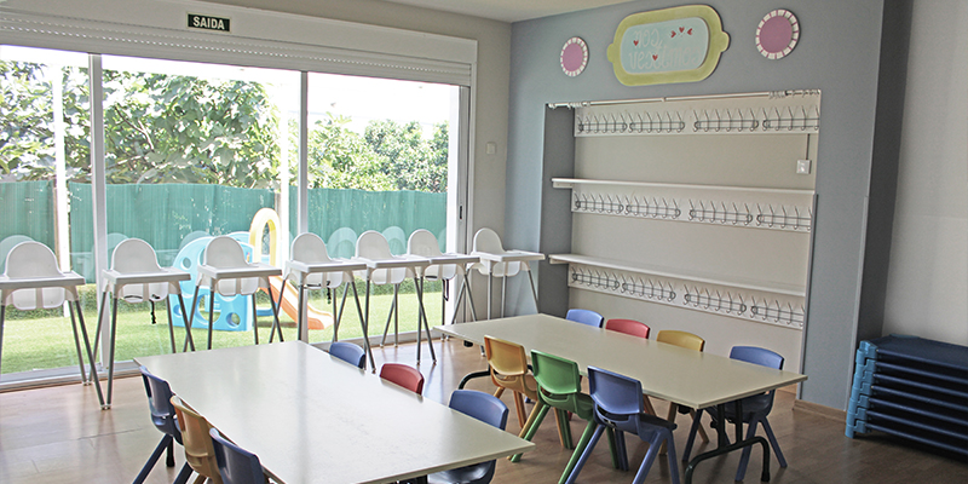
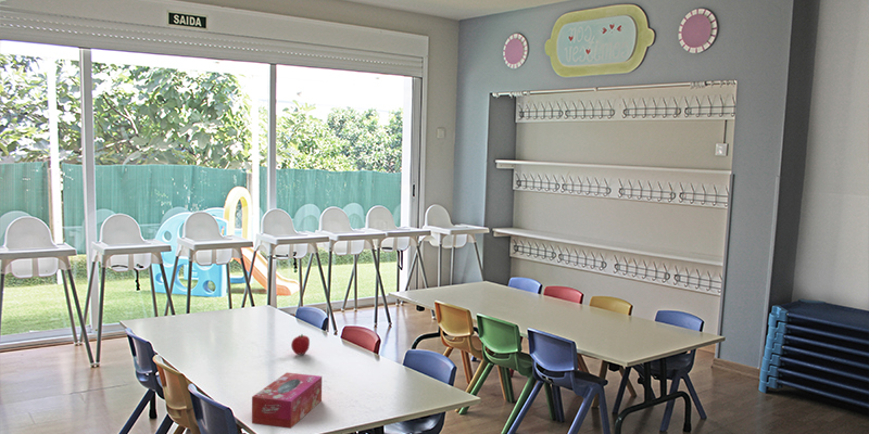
+ tissue box [251,371,323,430]
+ fruit [290,333,311,356]
